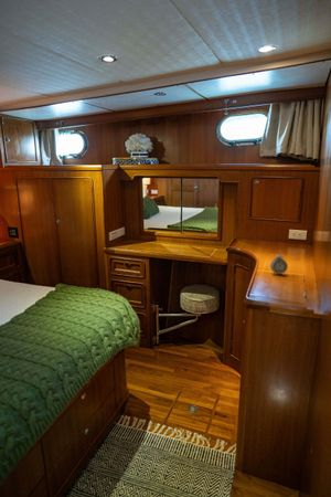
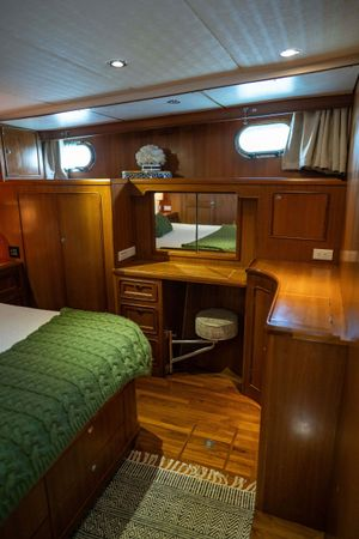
- alarm clock [269,250,289,276]
